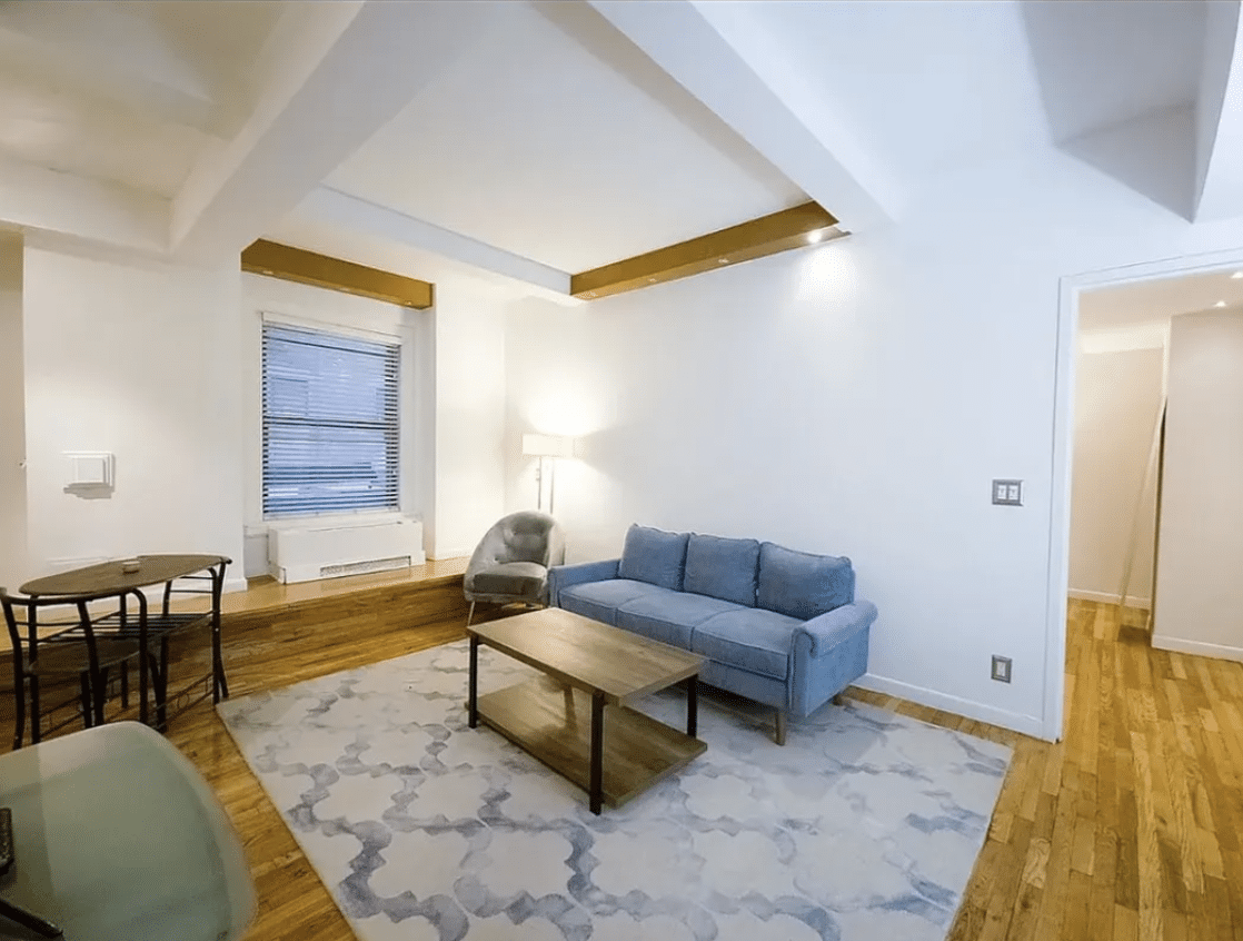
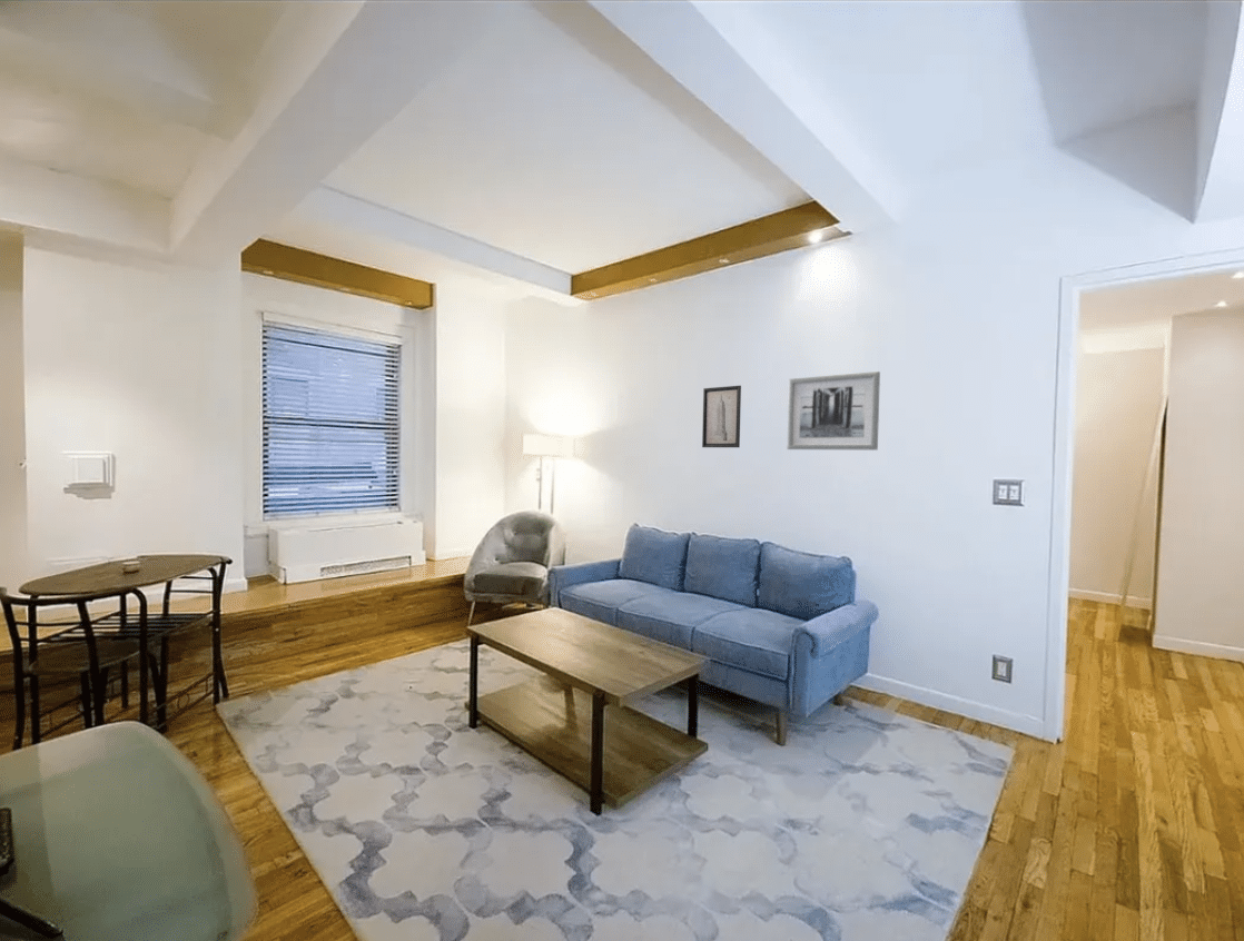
+ wall art [786,370,881,452]
+ wall art [701,385,742,448]
